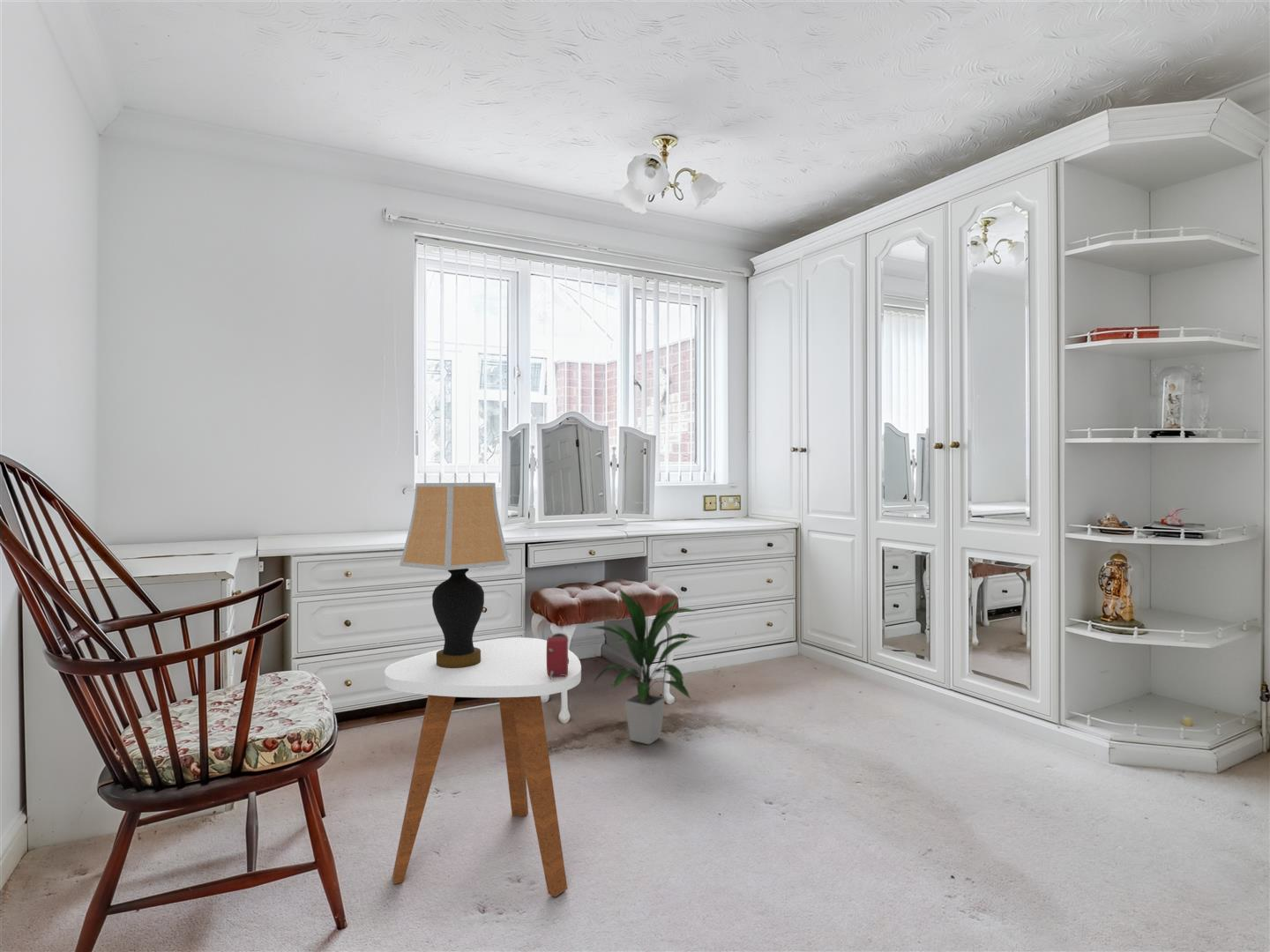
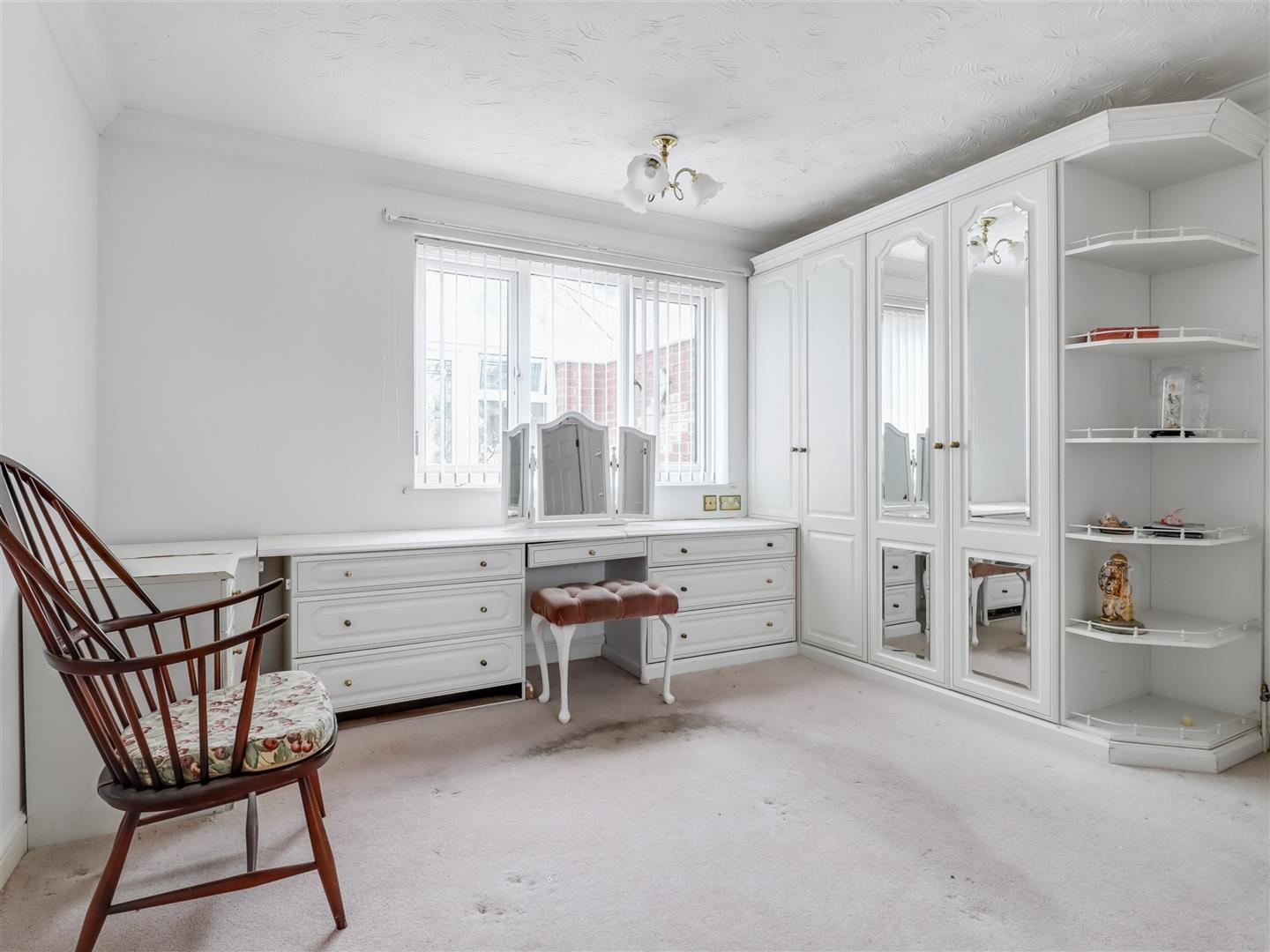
- indoor plant [586,586,699,745]
- side table [384,636,582,898]
- table lamp [399,482,511,668]
- alarm clock [546,630,570,680]
